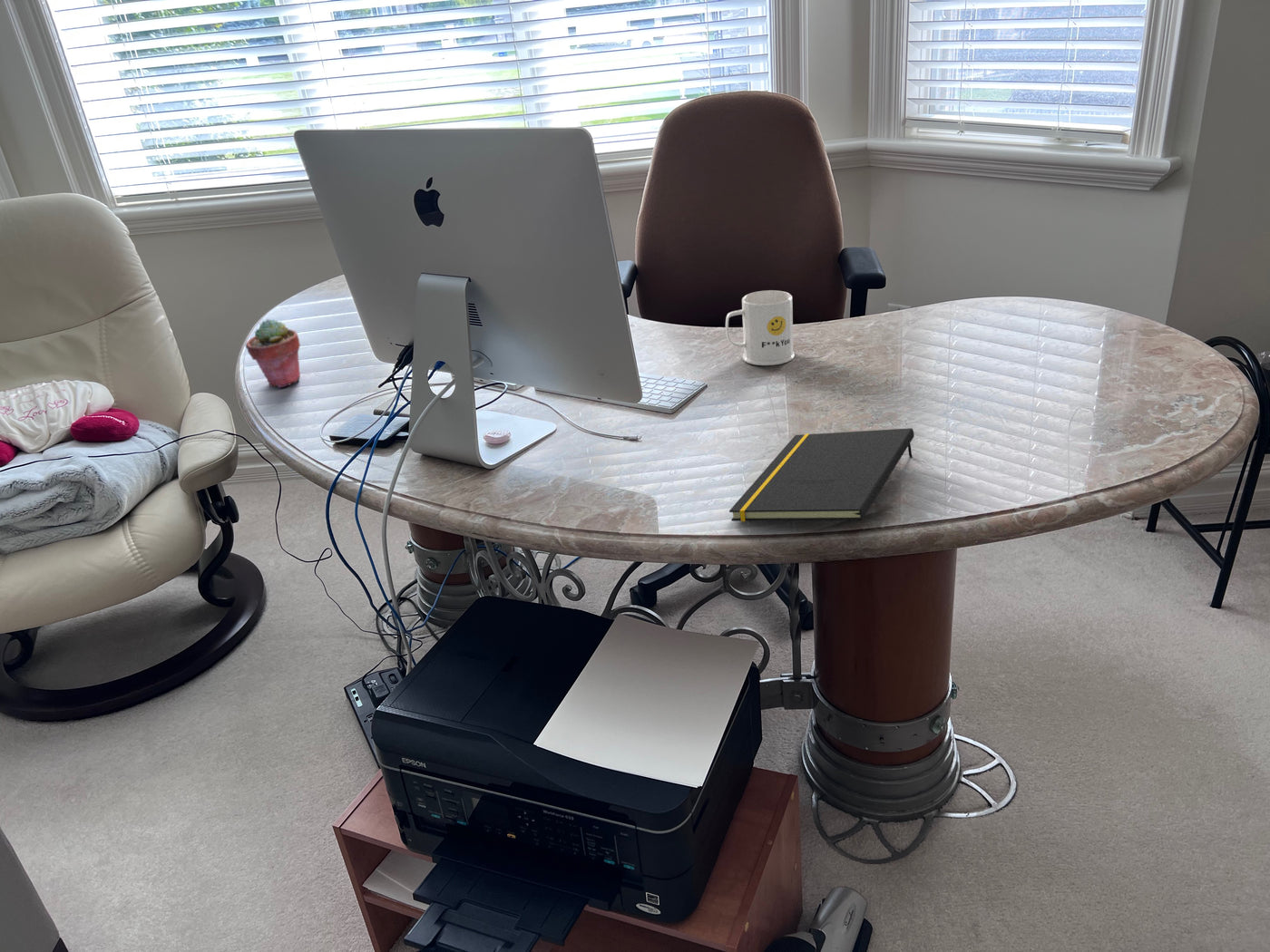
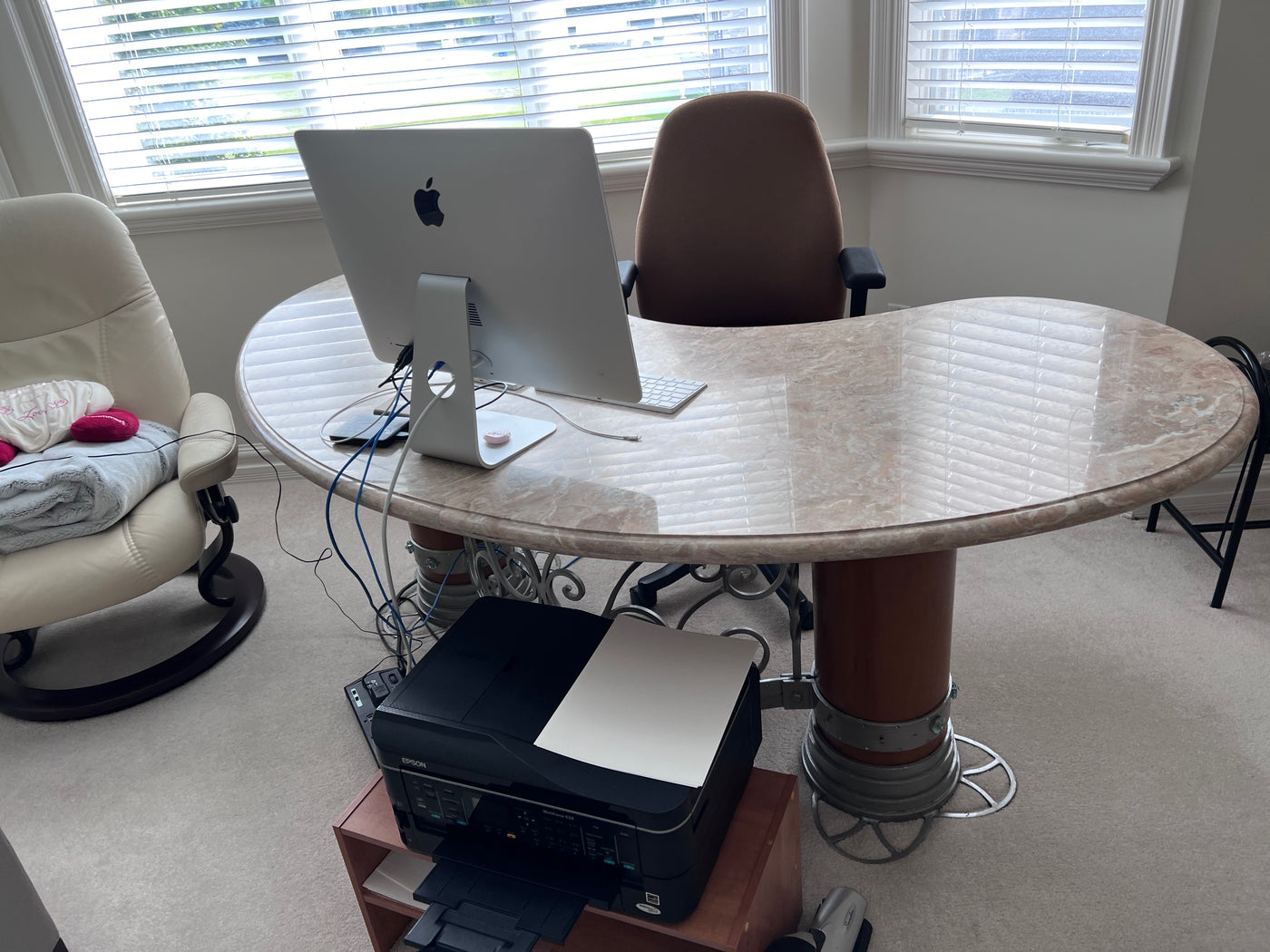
- potted succulent [245,318,301,388]
- notepad [728,427,915,522]
- mug [725,289,796,366]
